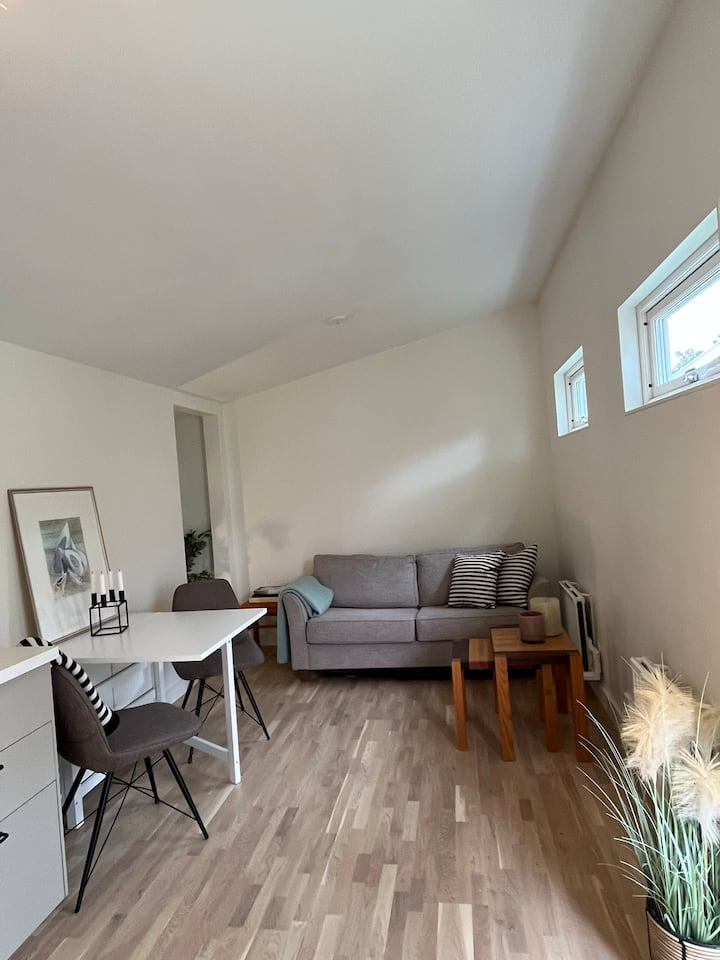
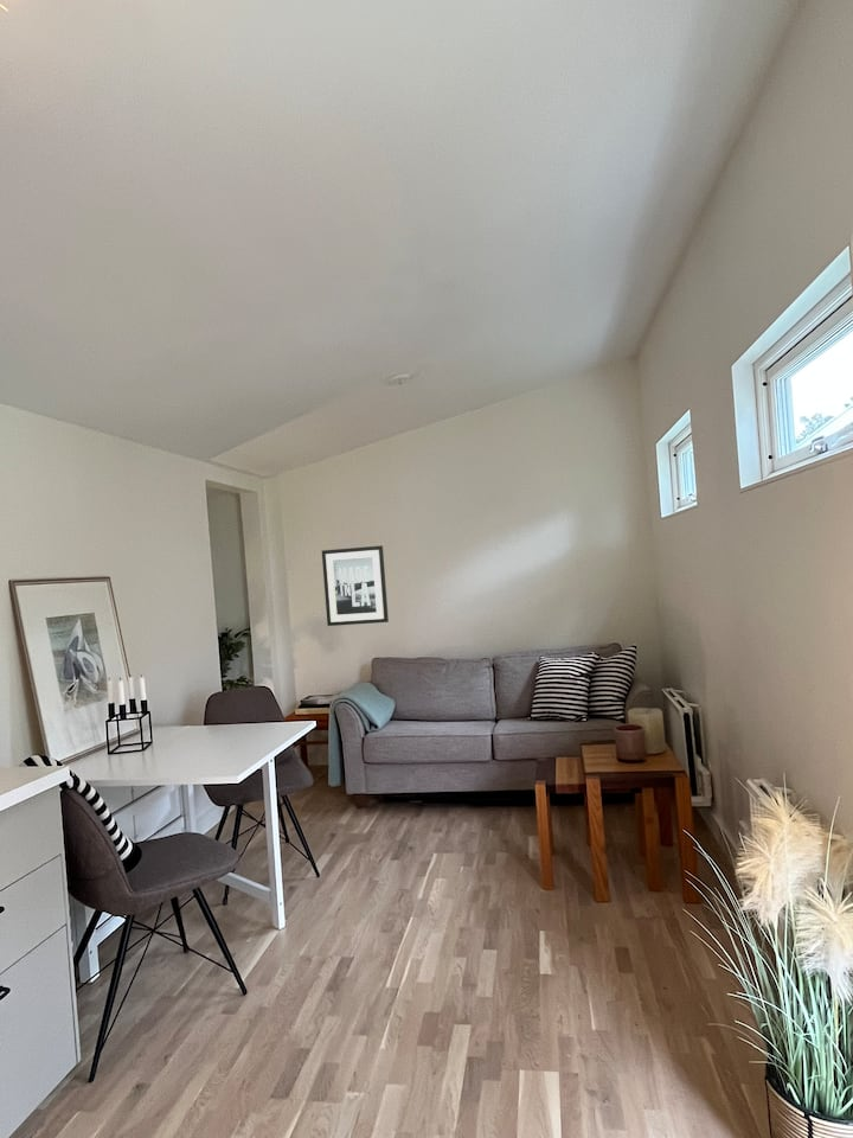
+ wall art [321,544,390,627]
